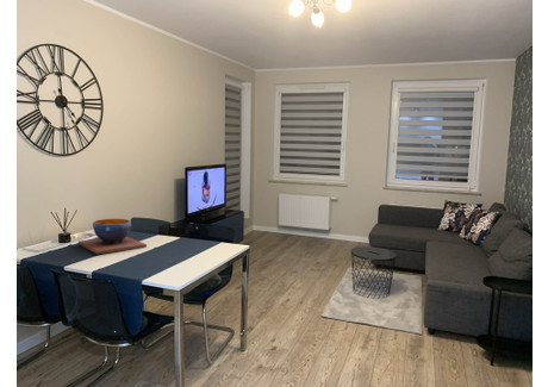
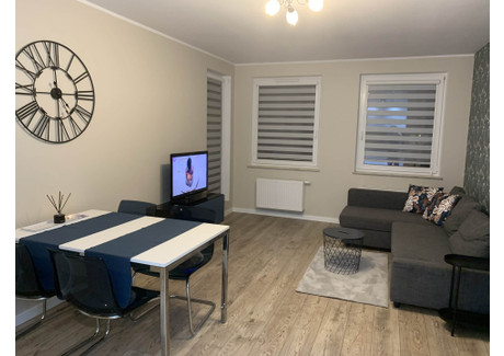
- decorative bowl [77,218,148,255]
